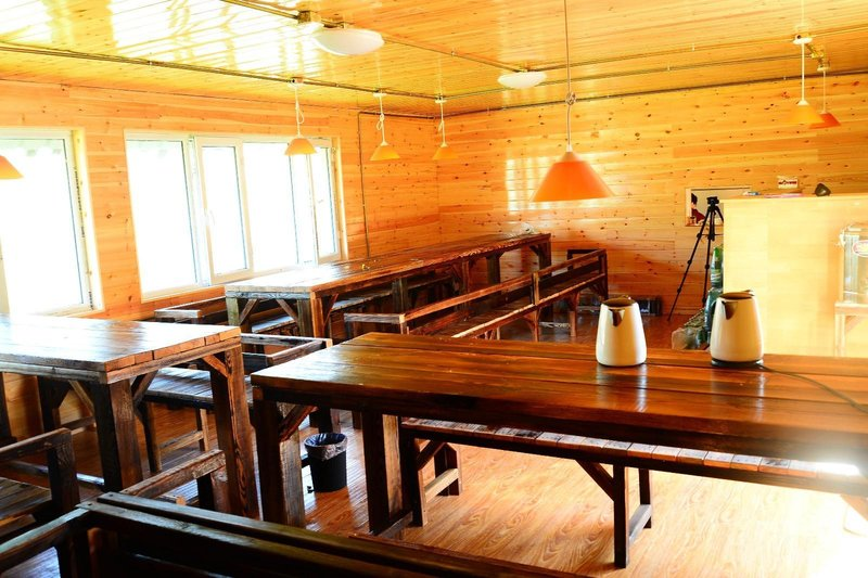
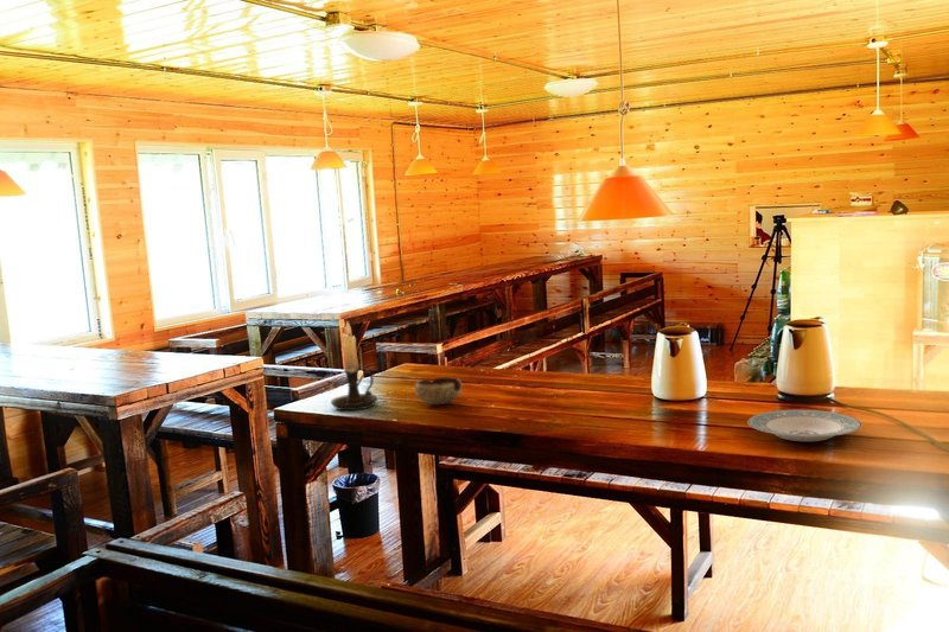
+ candle holder [330,321,378,411]
+ plate [746,409,862,442]
+ bowl [414,376,464,406]
